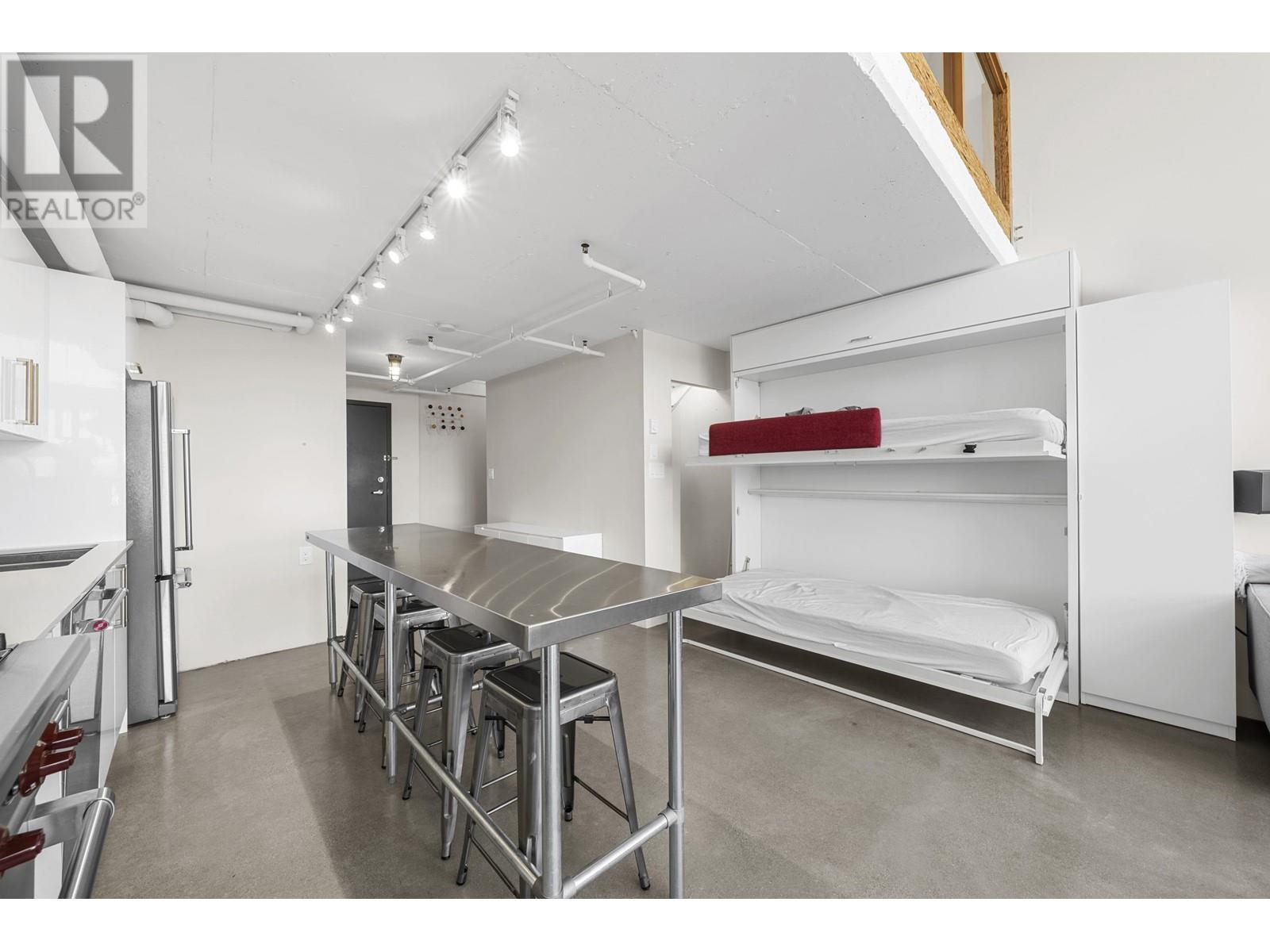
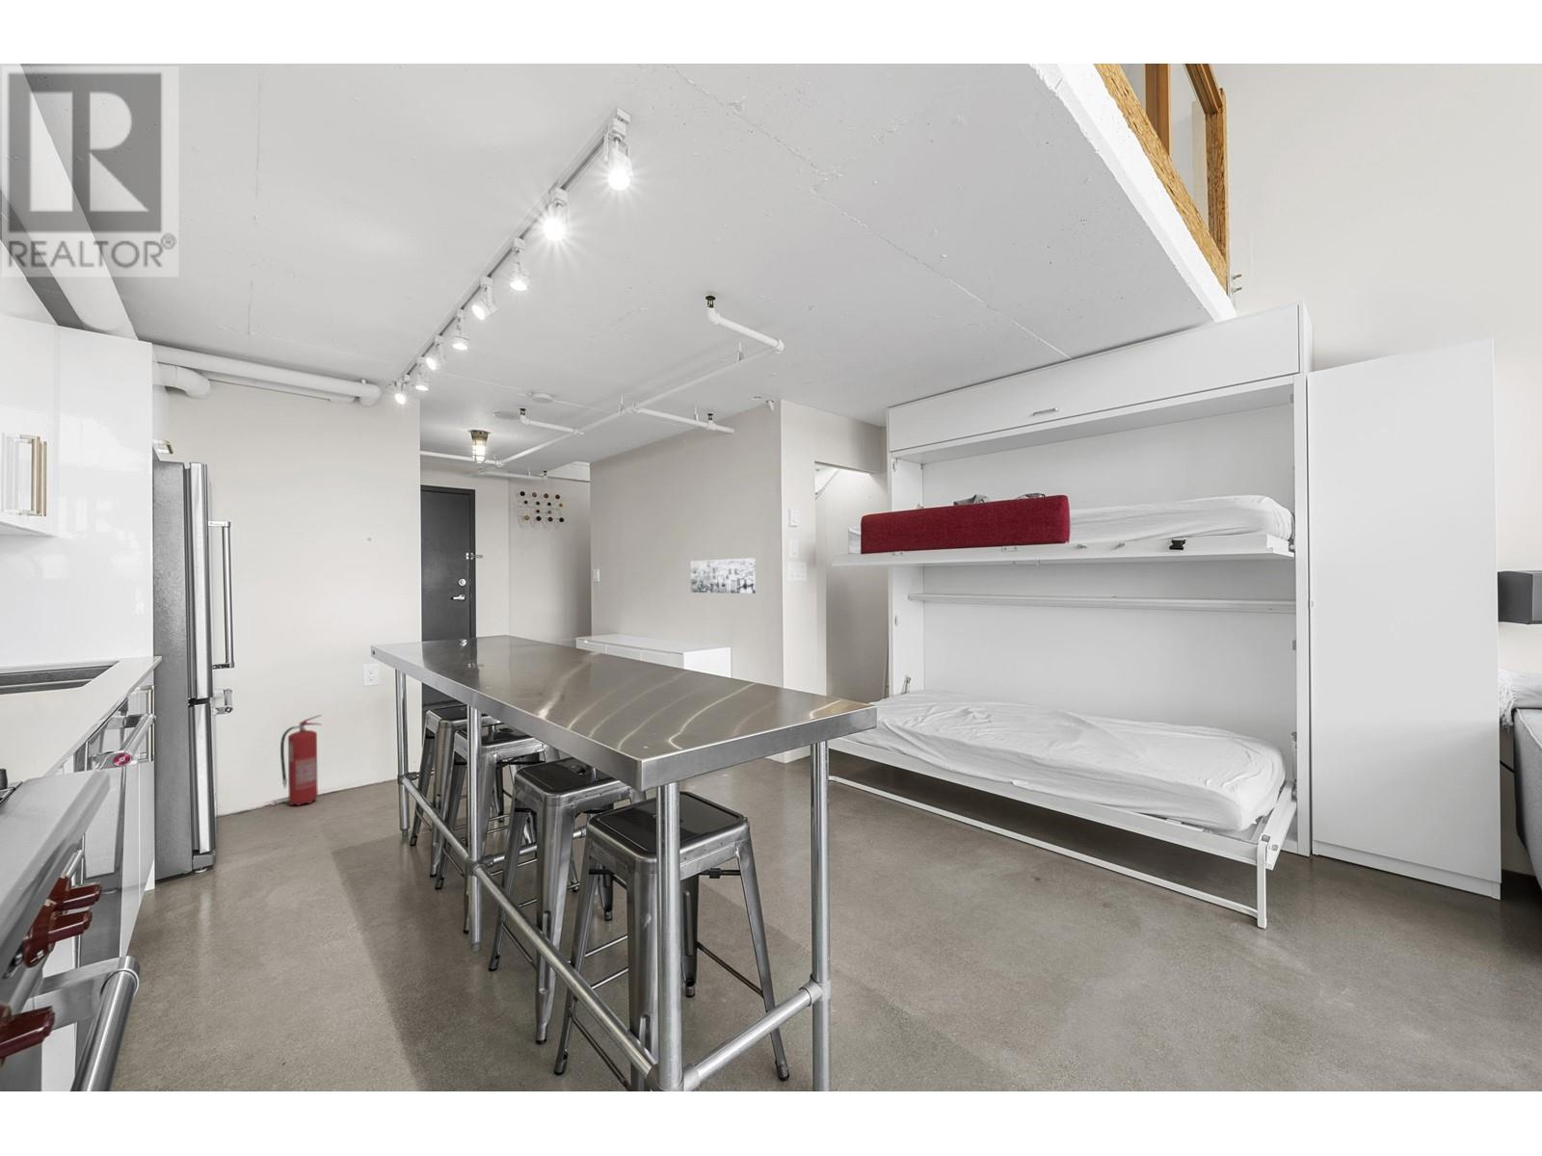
+ wall art [690,557,756,594]
+ fire extinguisher [279,714,323,806]
